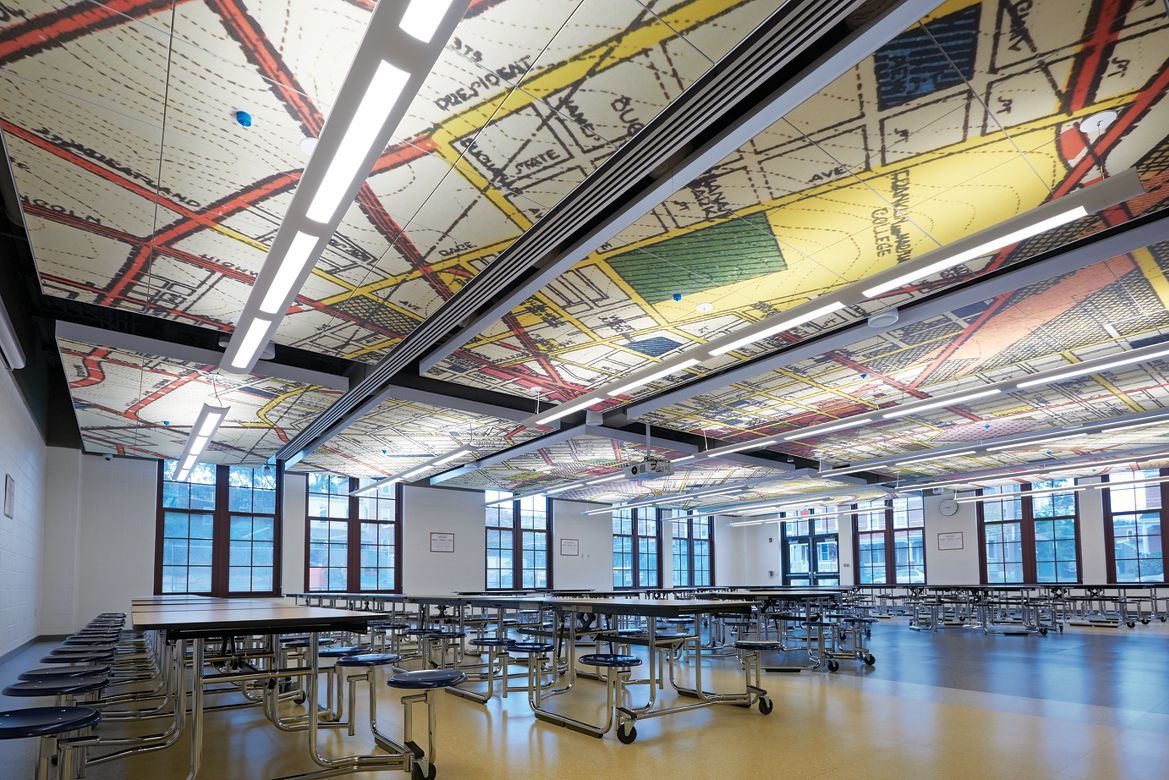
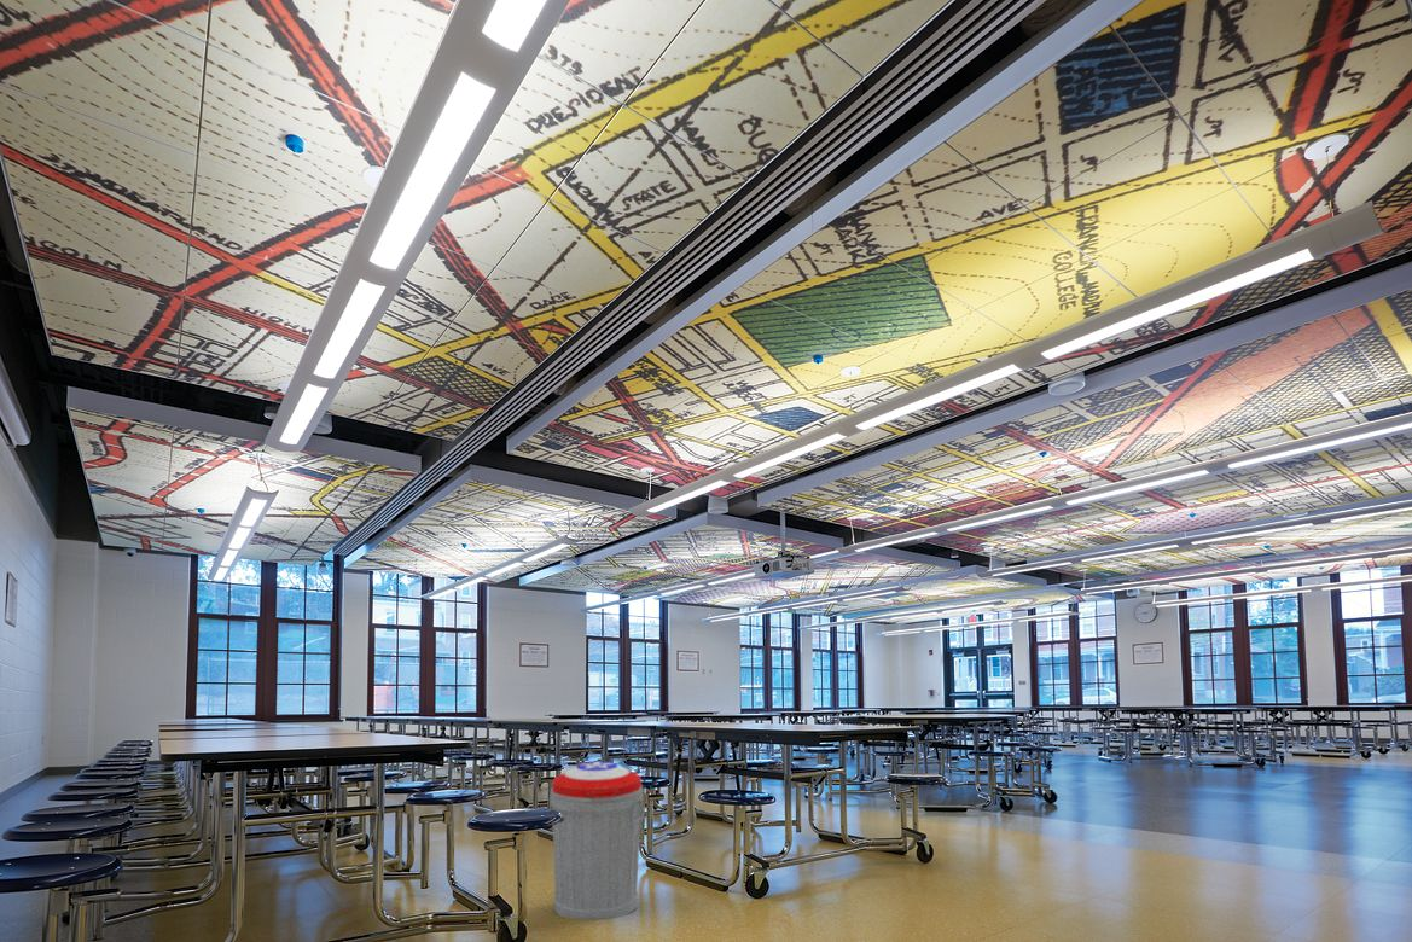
+ trash can [548,761,645,920]
